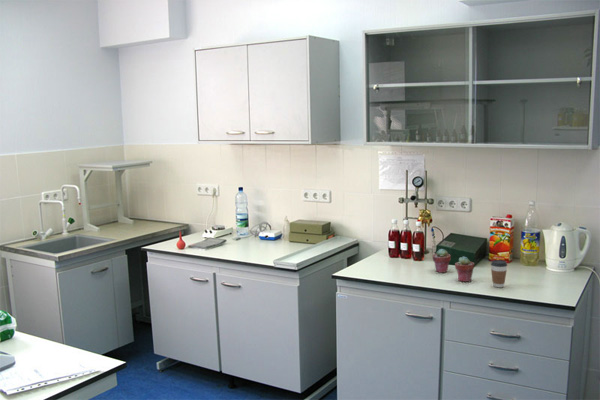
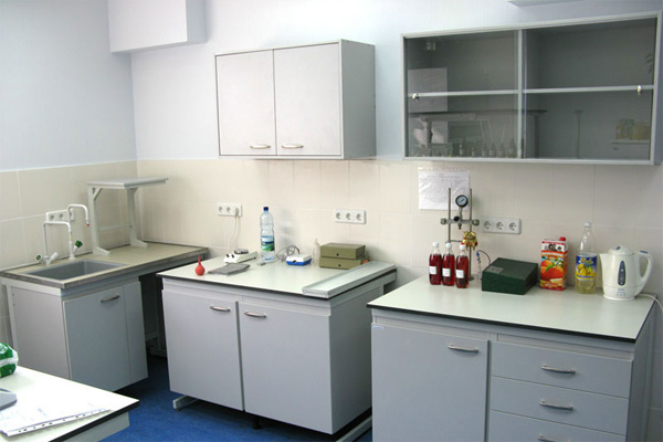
- potted succulent [431,248,452,274]
- potted succulent [454,255,475,283]
- coffee cup [490,259,508,288]
